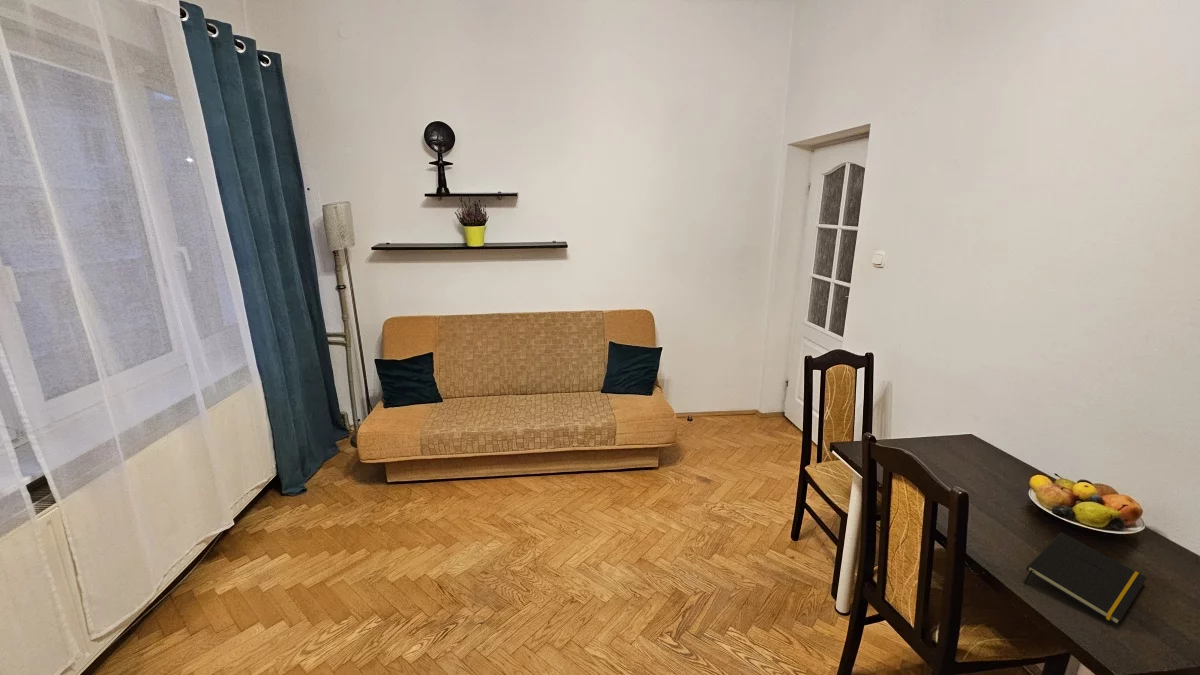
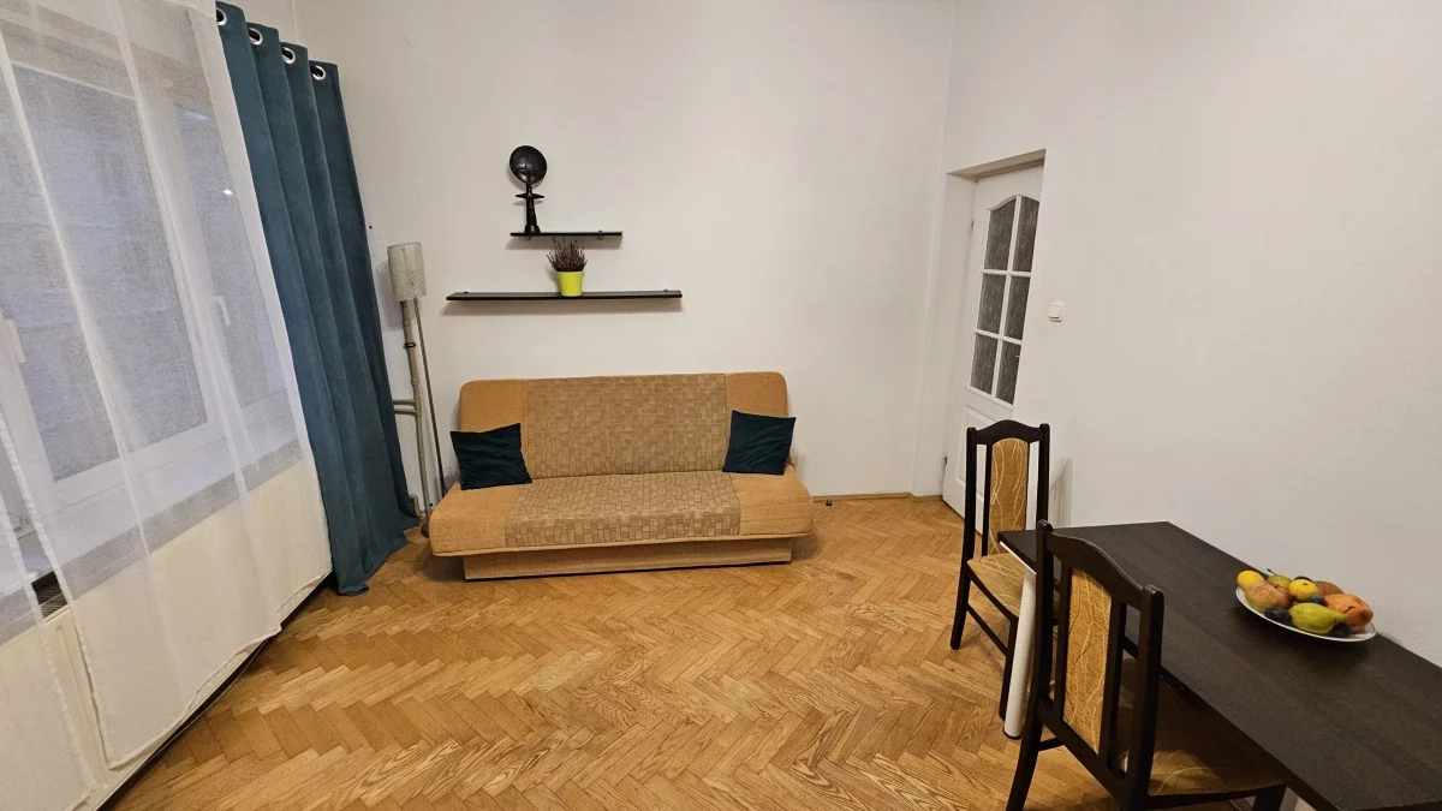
- notepad [1023,531,1148,626]
